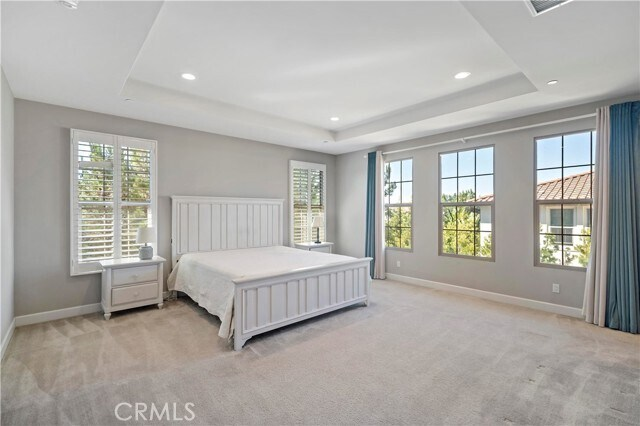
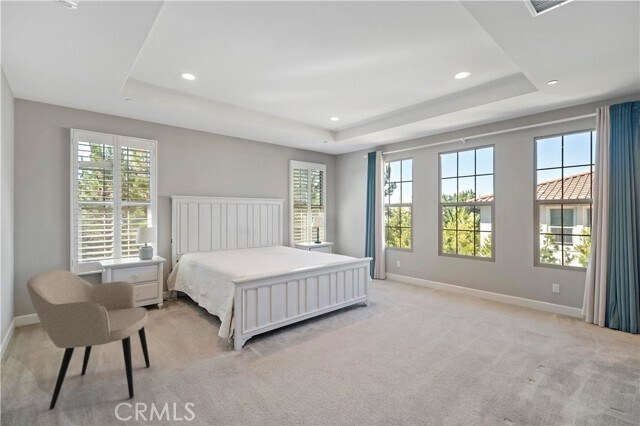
+ armchair [26,269,151,411]
